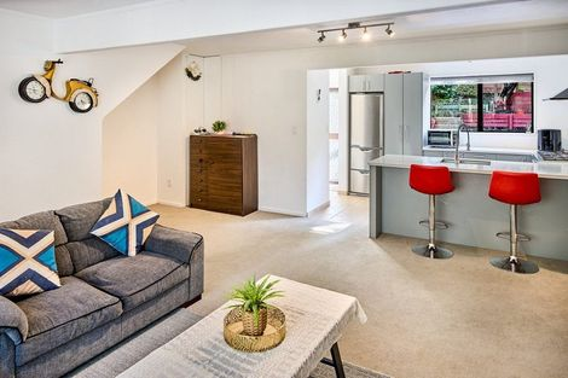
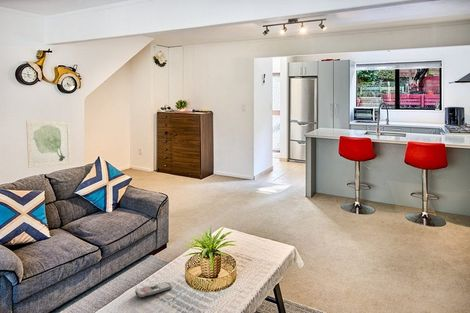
+ remote control [134,281,173,299]
+ wall art [25,120,73,169]
